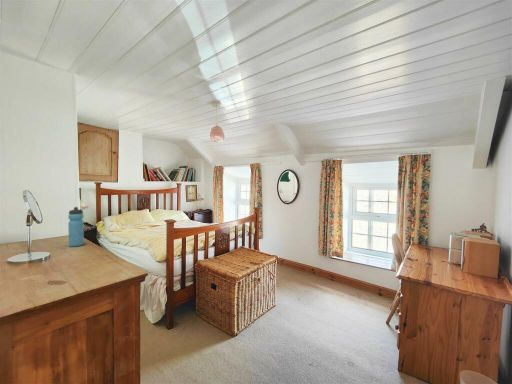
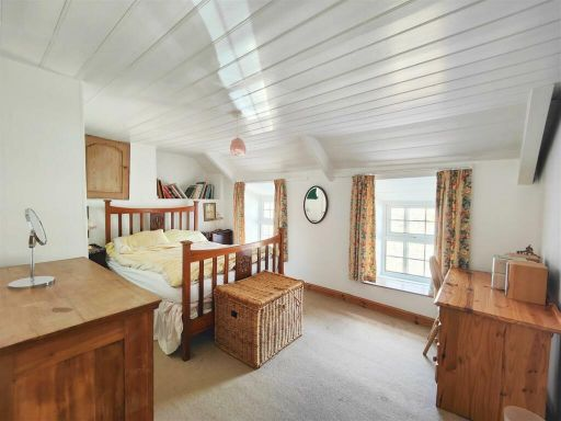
- water bottle [67,206,85,248]
